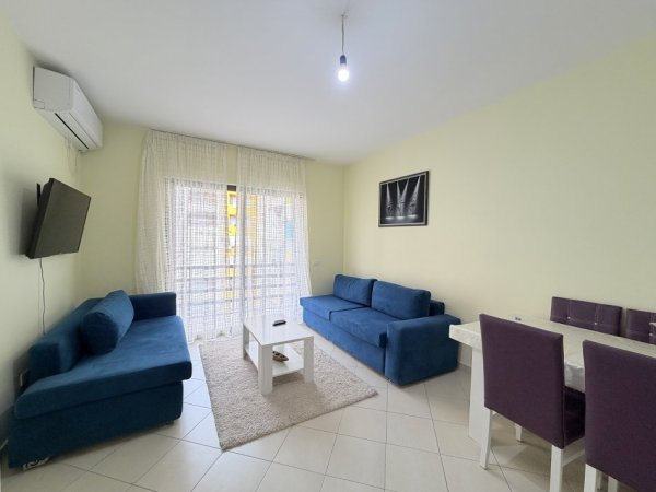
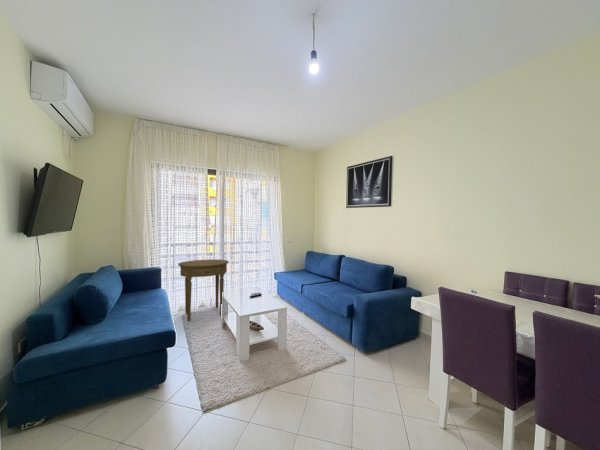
+ side table [177,258,230,322]
